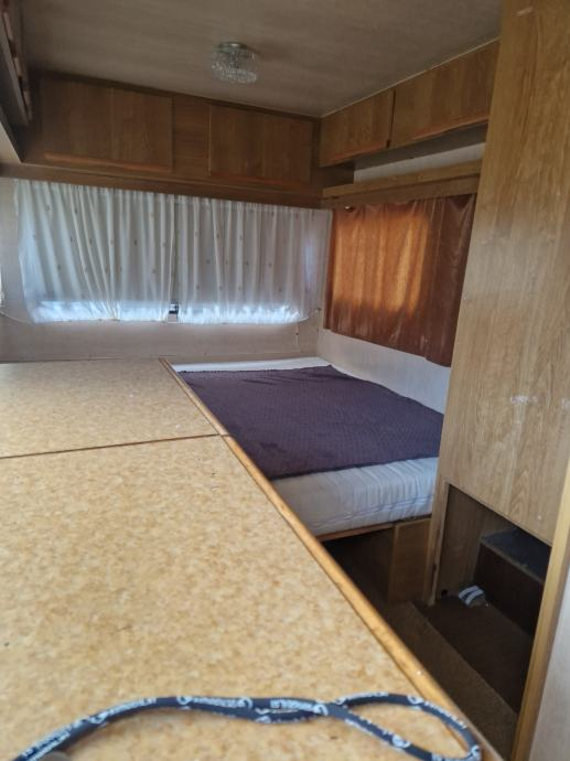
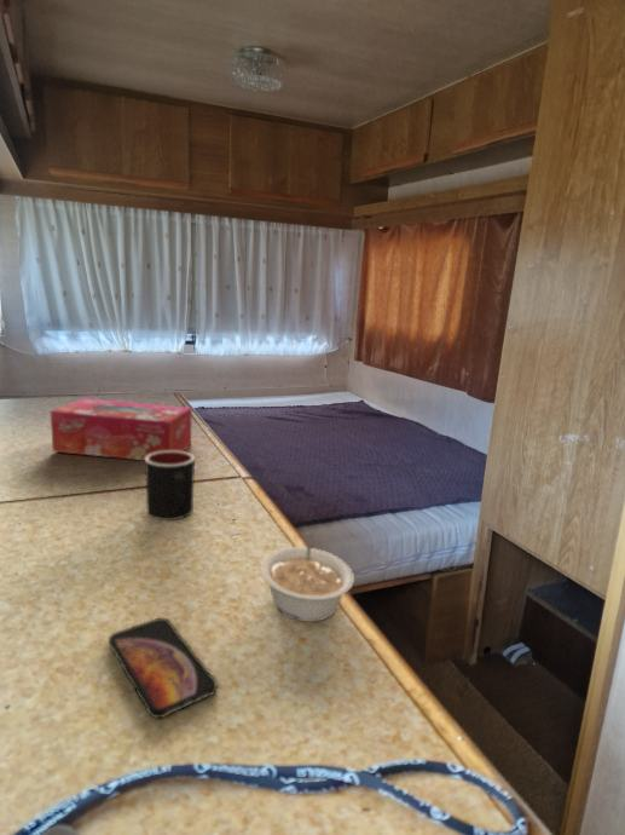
+ smartphone [108,617,218,719]
+ legume [260,531,355,623]
+ mug [144,450,196,522]
+ tissue box [50,397,192,461]
